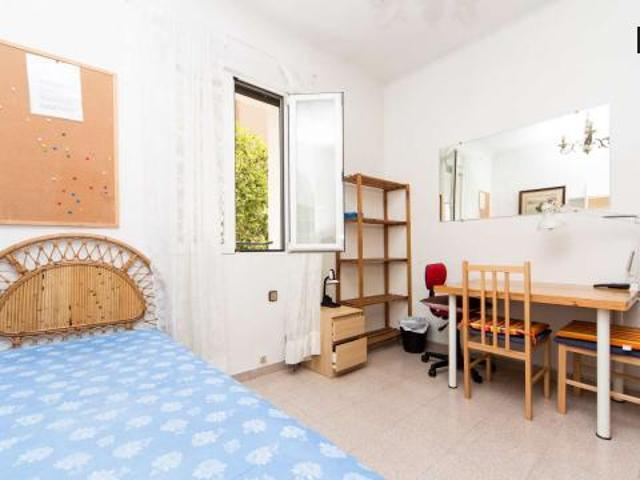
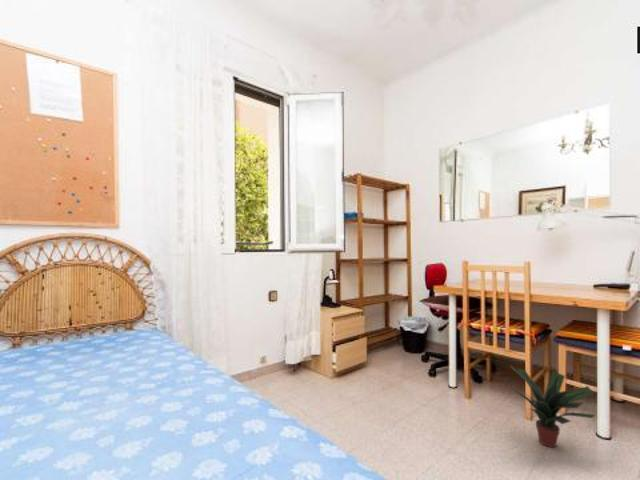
+ potted plant [503,365,596,448]
